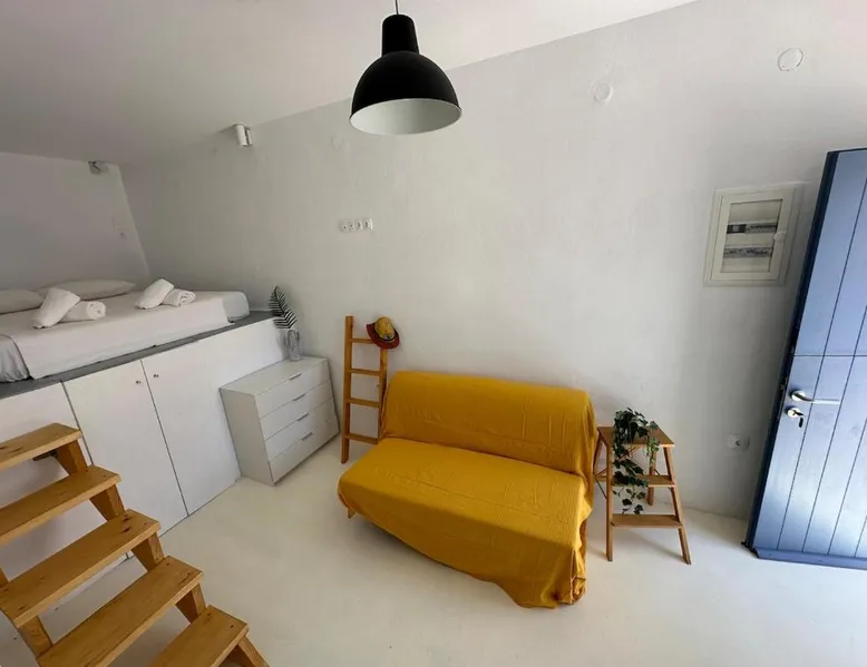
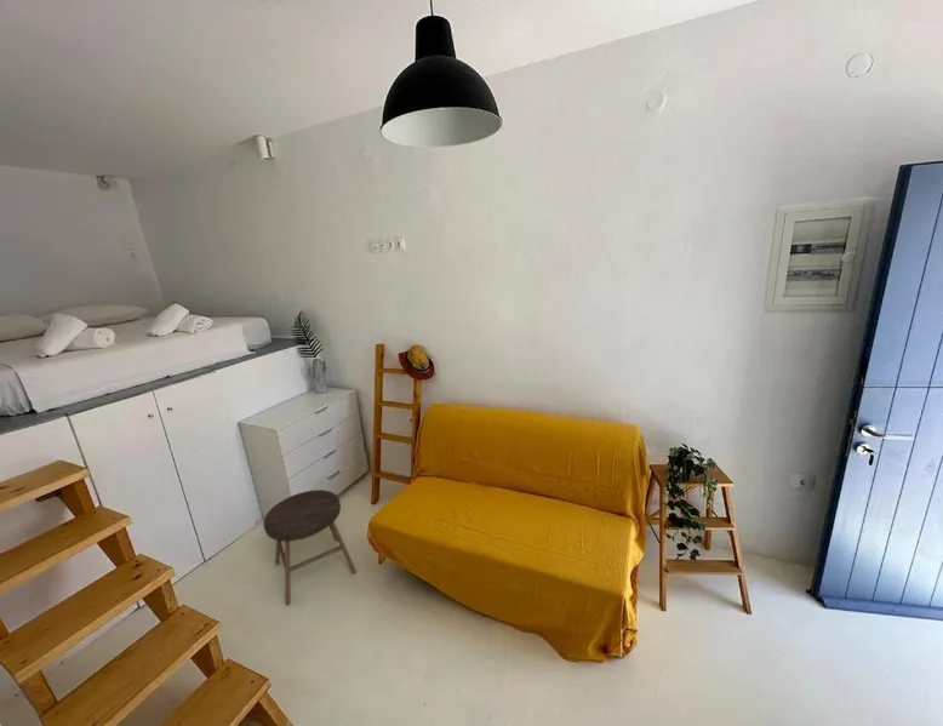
+ stool [263,488,358,606]
